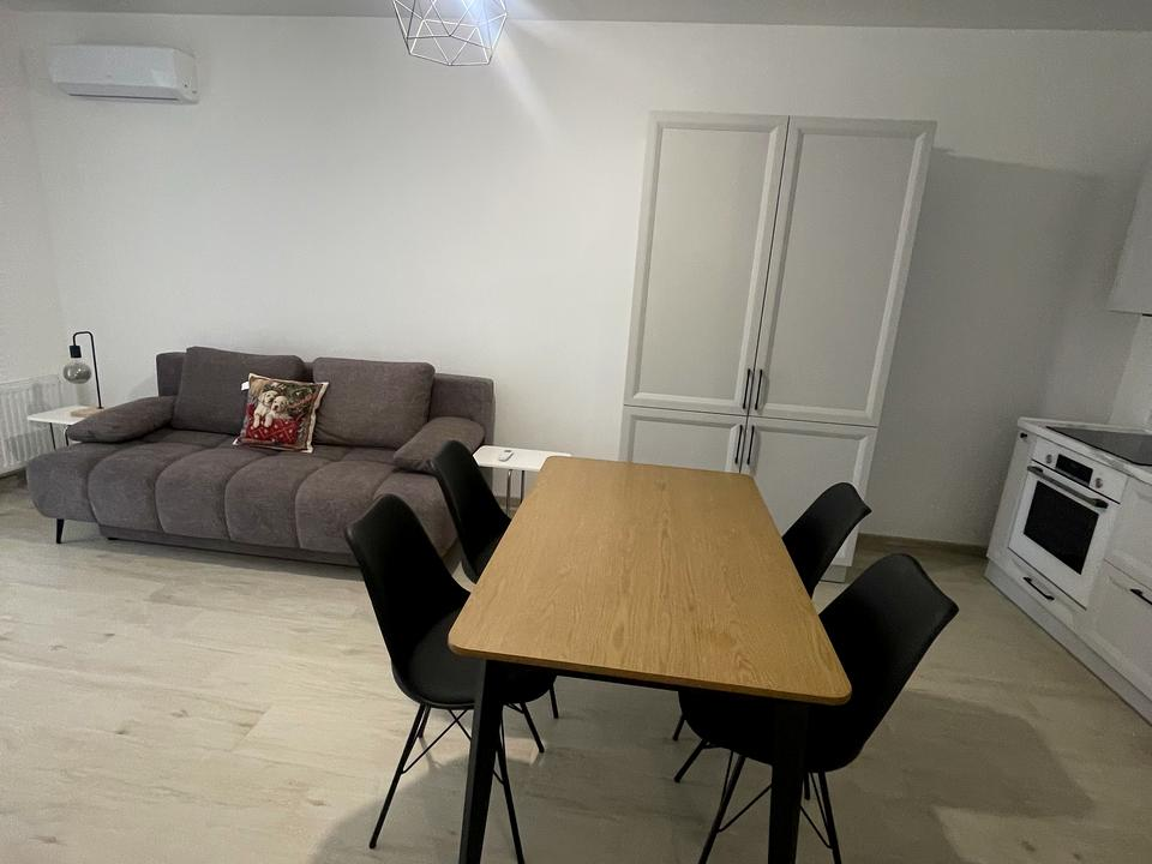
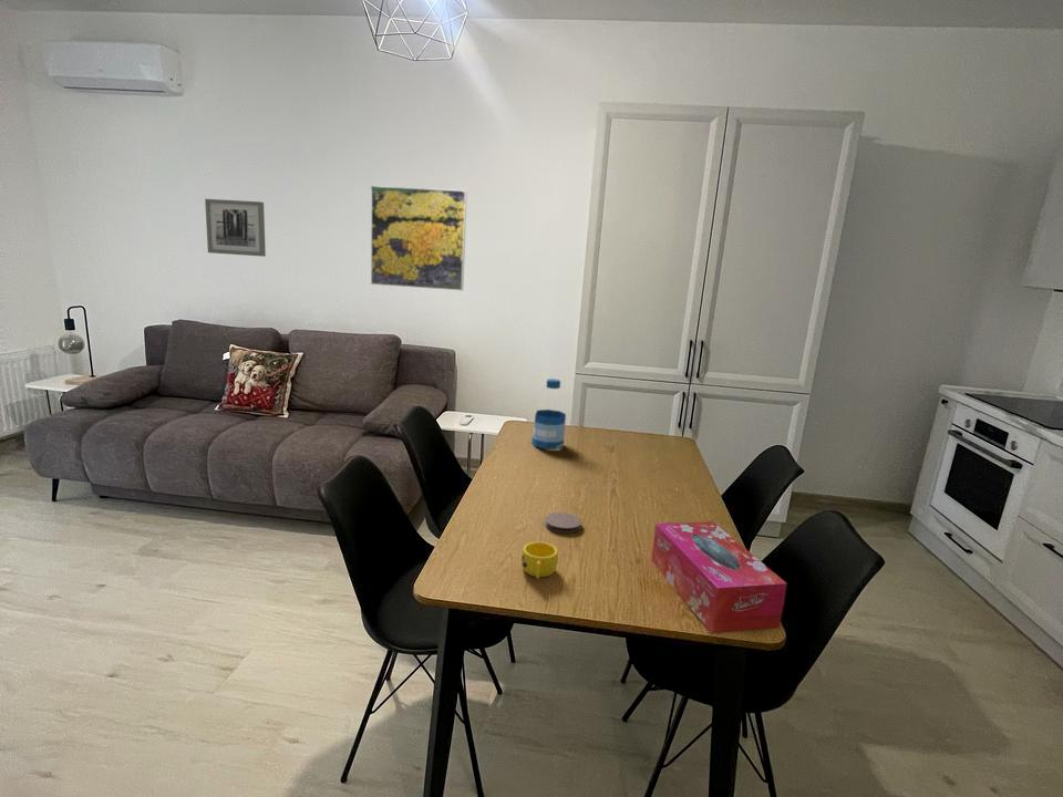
+ cup [520,541,559,580]
+ tissue box [651,520,788,634]
+ bottle [530,377,567,451]
+ coaster [544,511,582,534]
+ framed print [370,185,468,292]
+ wall art [204,198,267,258]
